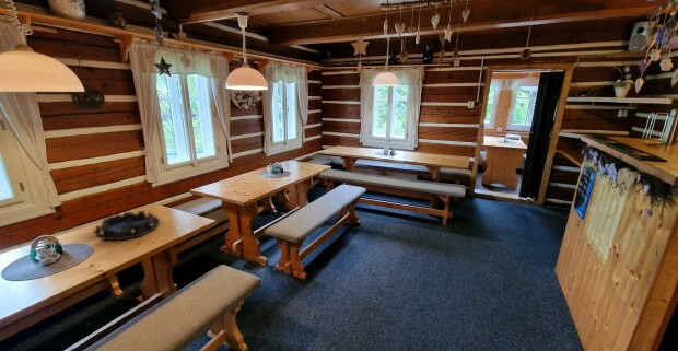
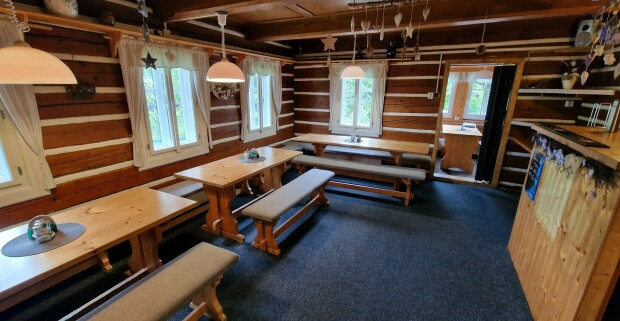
- decorative bowl [92,210,161,242]
